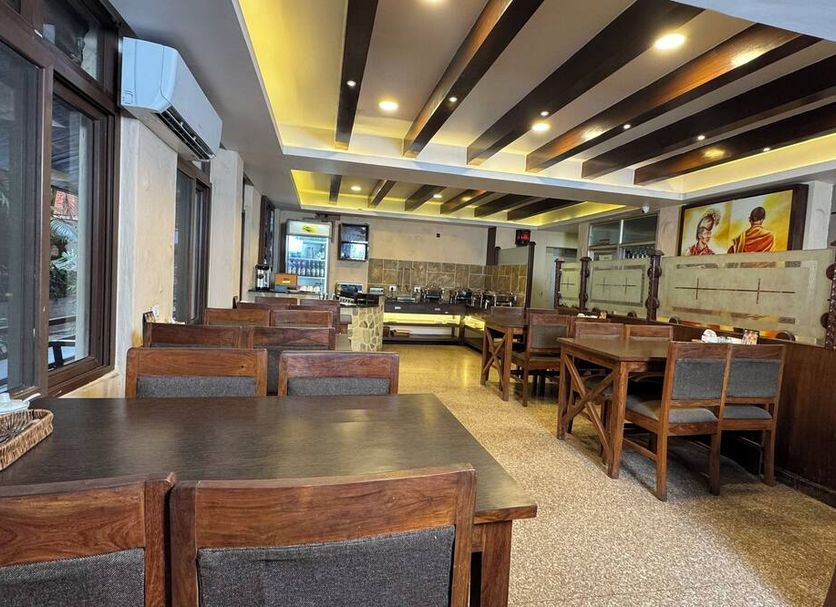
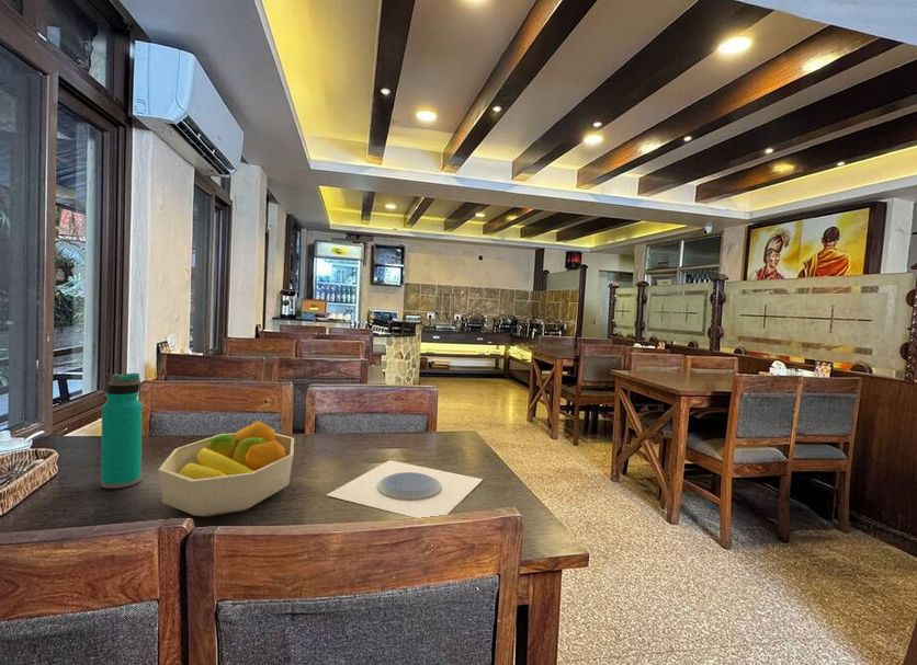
+ plate [326,459,484,519]
+ fruit bowl [157,420,295,517]
+ water bottle [100,372,144,490]
